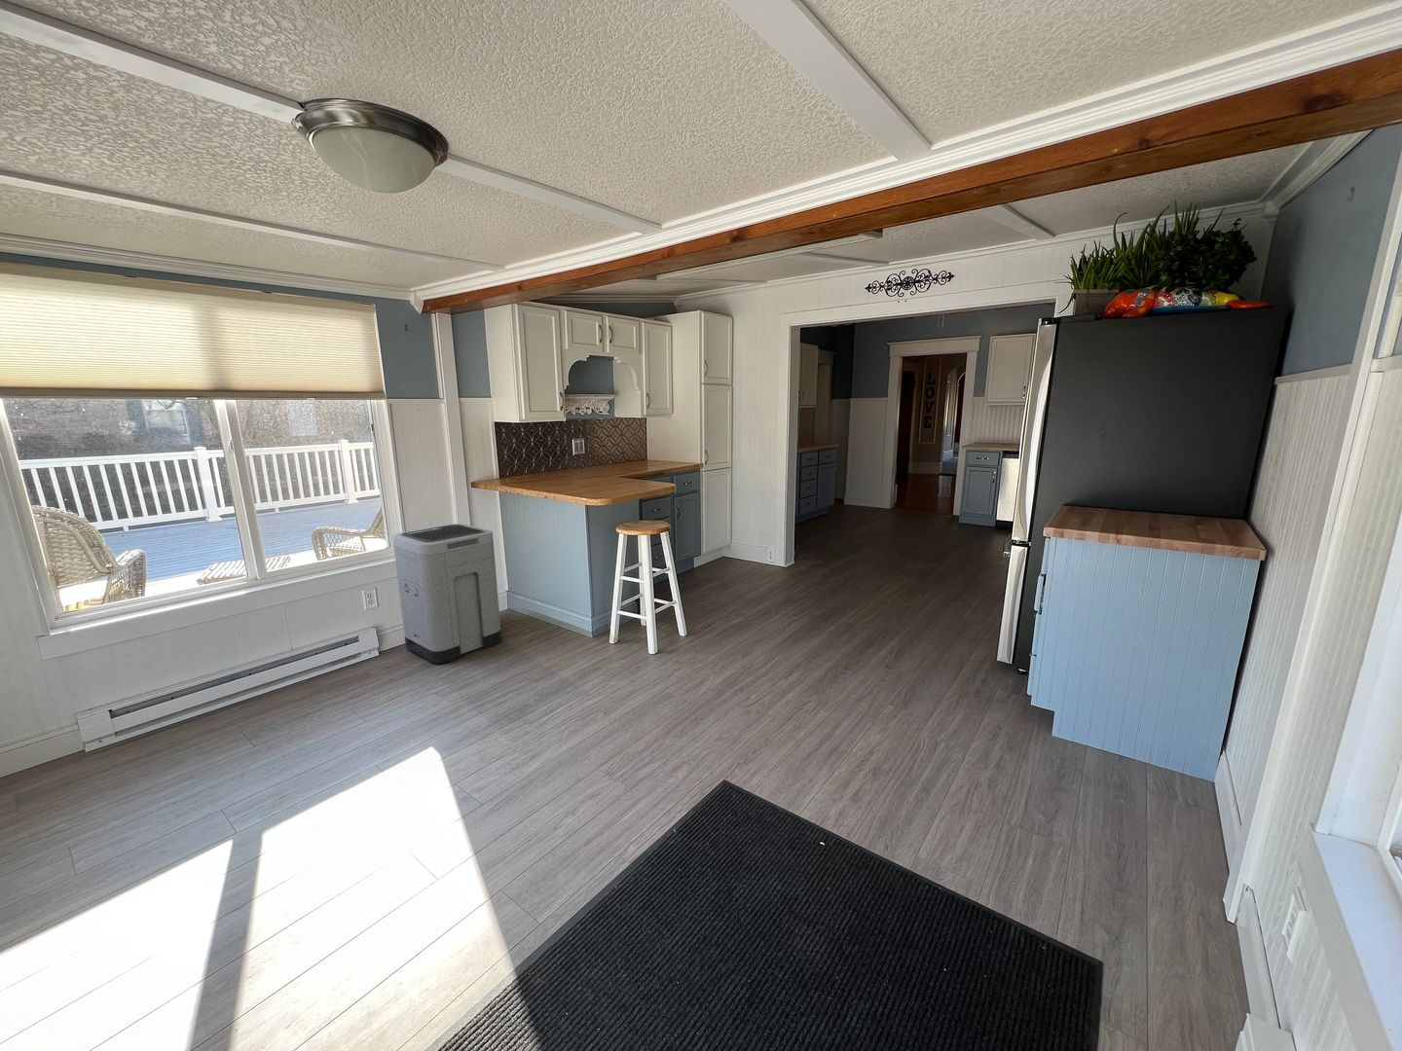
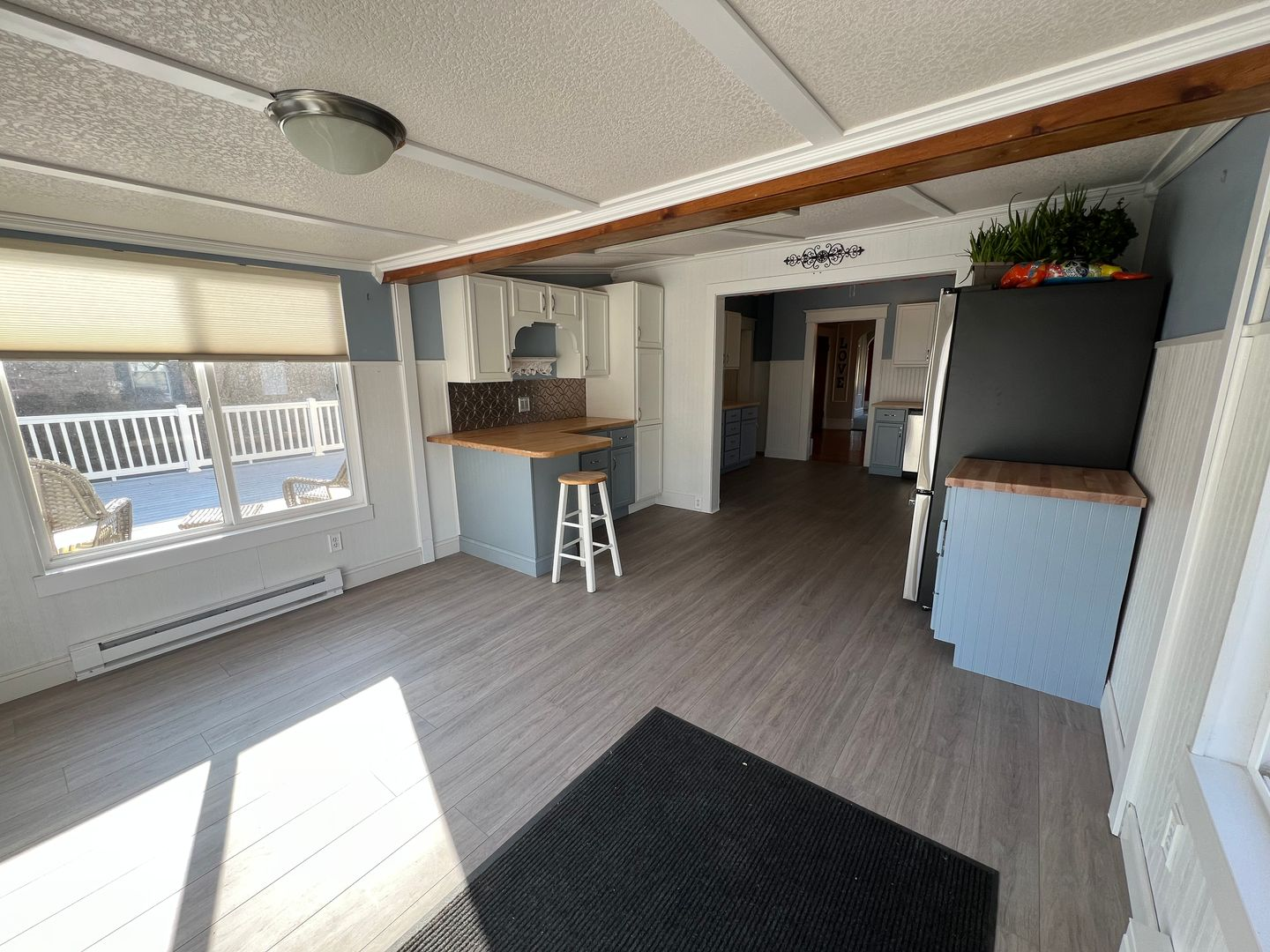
- trash can [392,522,502,665]
